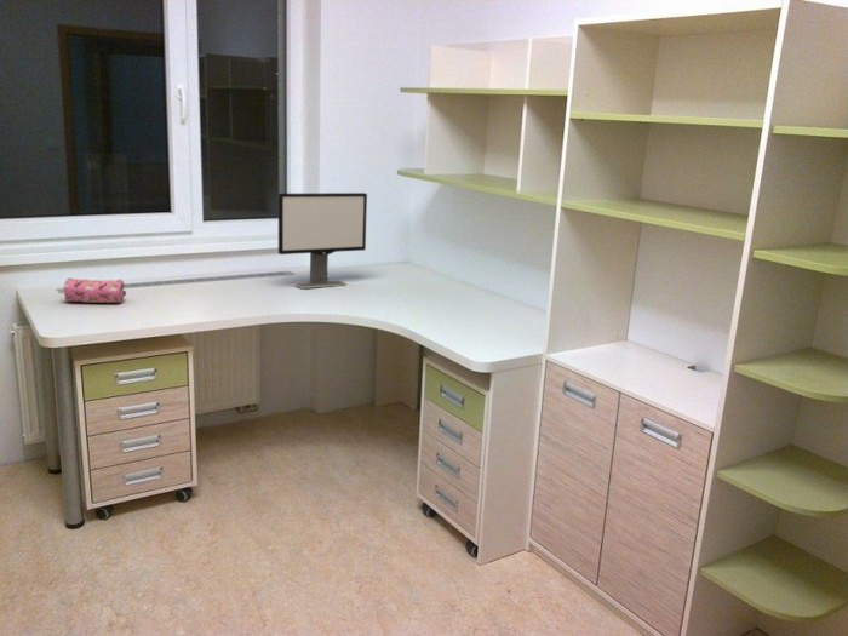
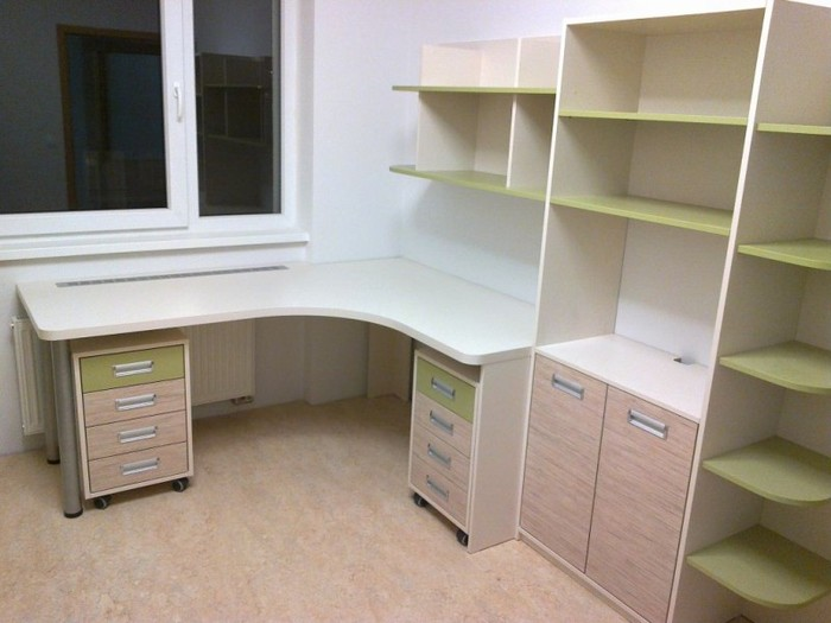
- computer monitor [277,191,368,290]
- pencil case [63,276,127,304]
